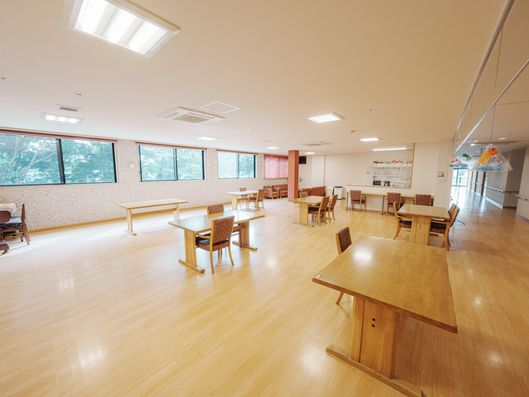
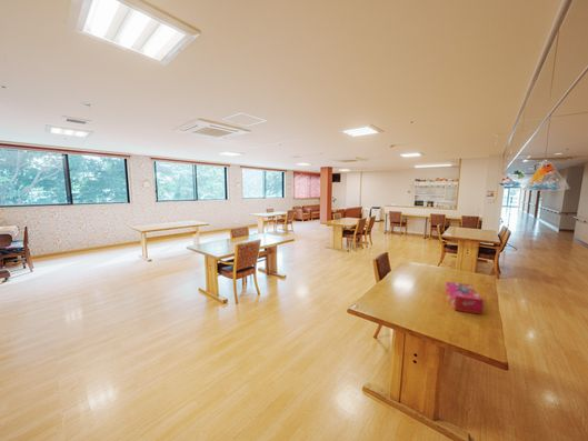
+ tissue box [445,281,485,315]
